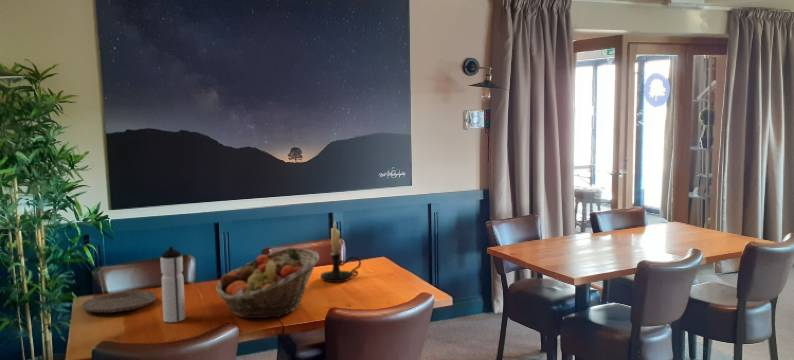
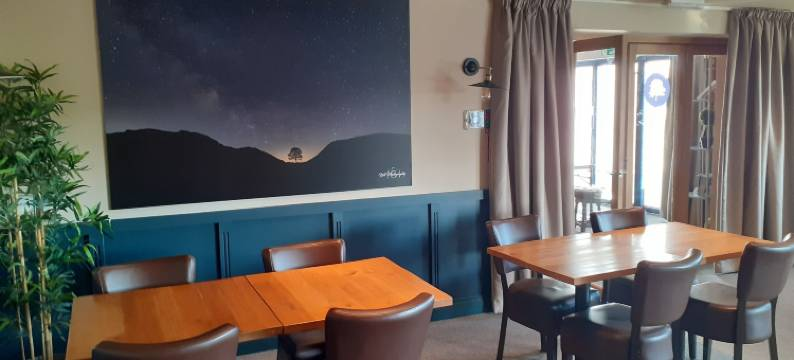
- plate [81,290,157,313]
- fruit basket [215,246,320,319]
- candle holder [320,219,362,283]
- water bottle [159,246,186,323]
